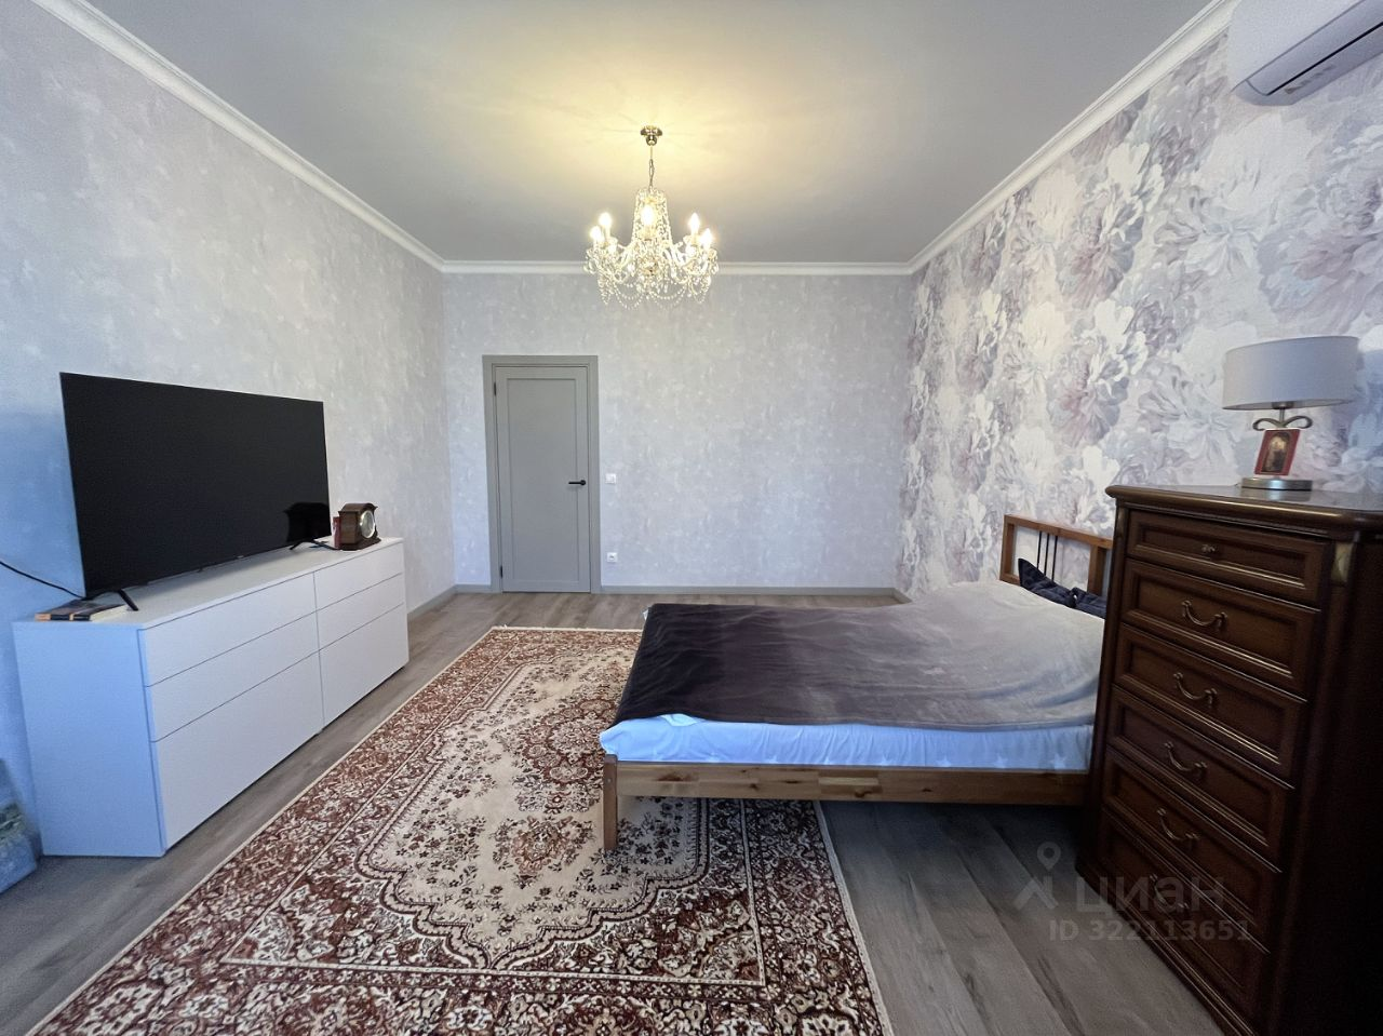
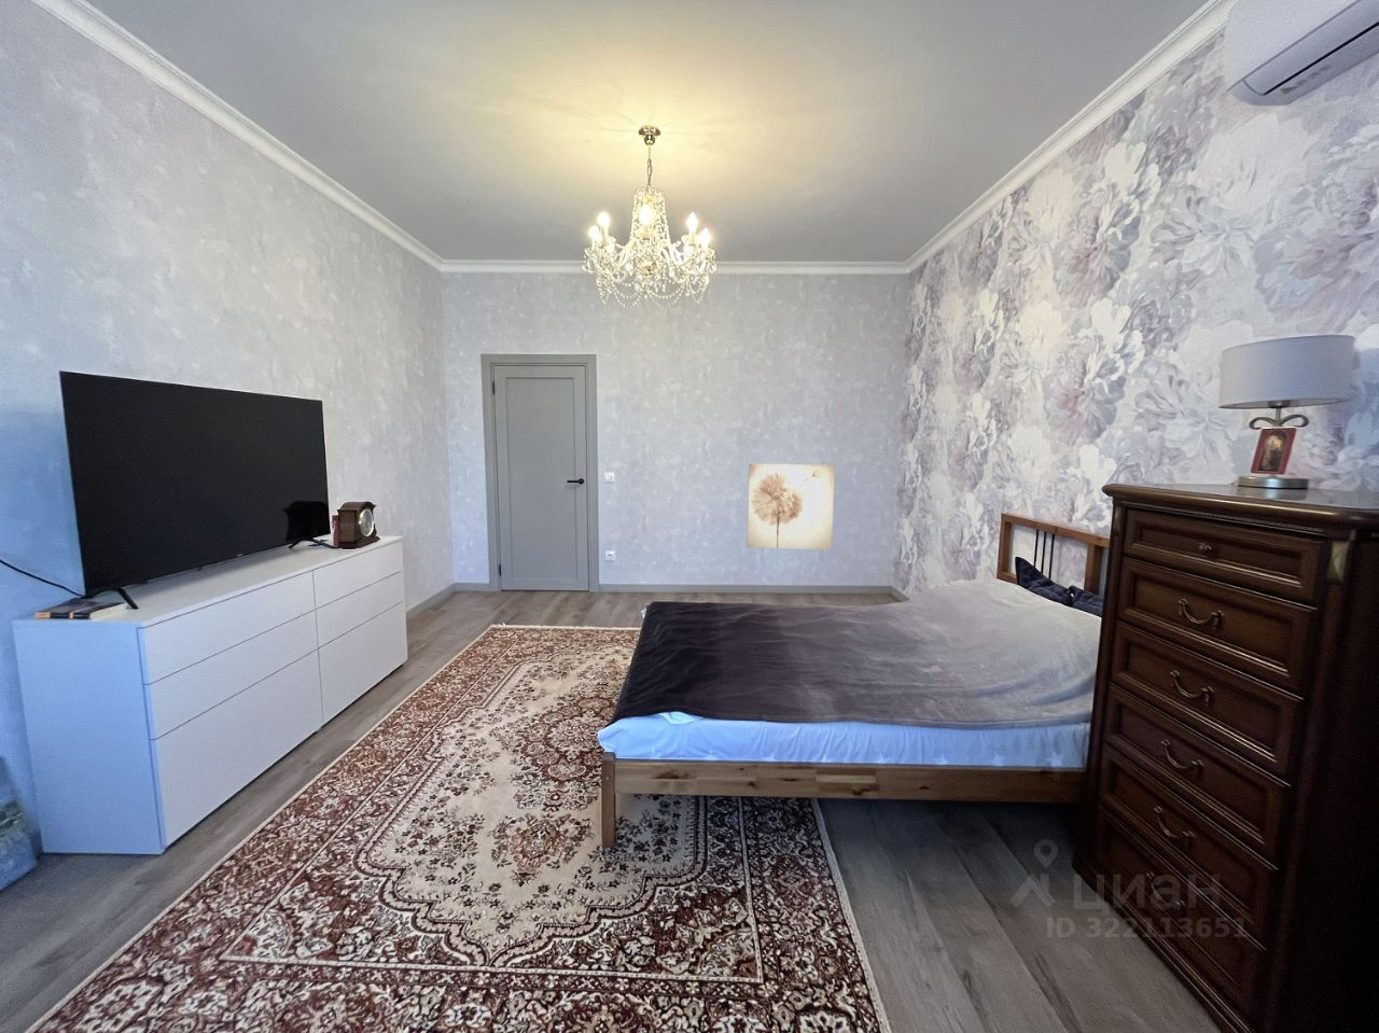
+ wall art [746,463,837,550]
